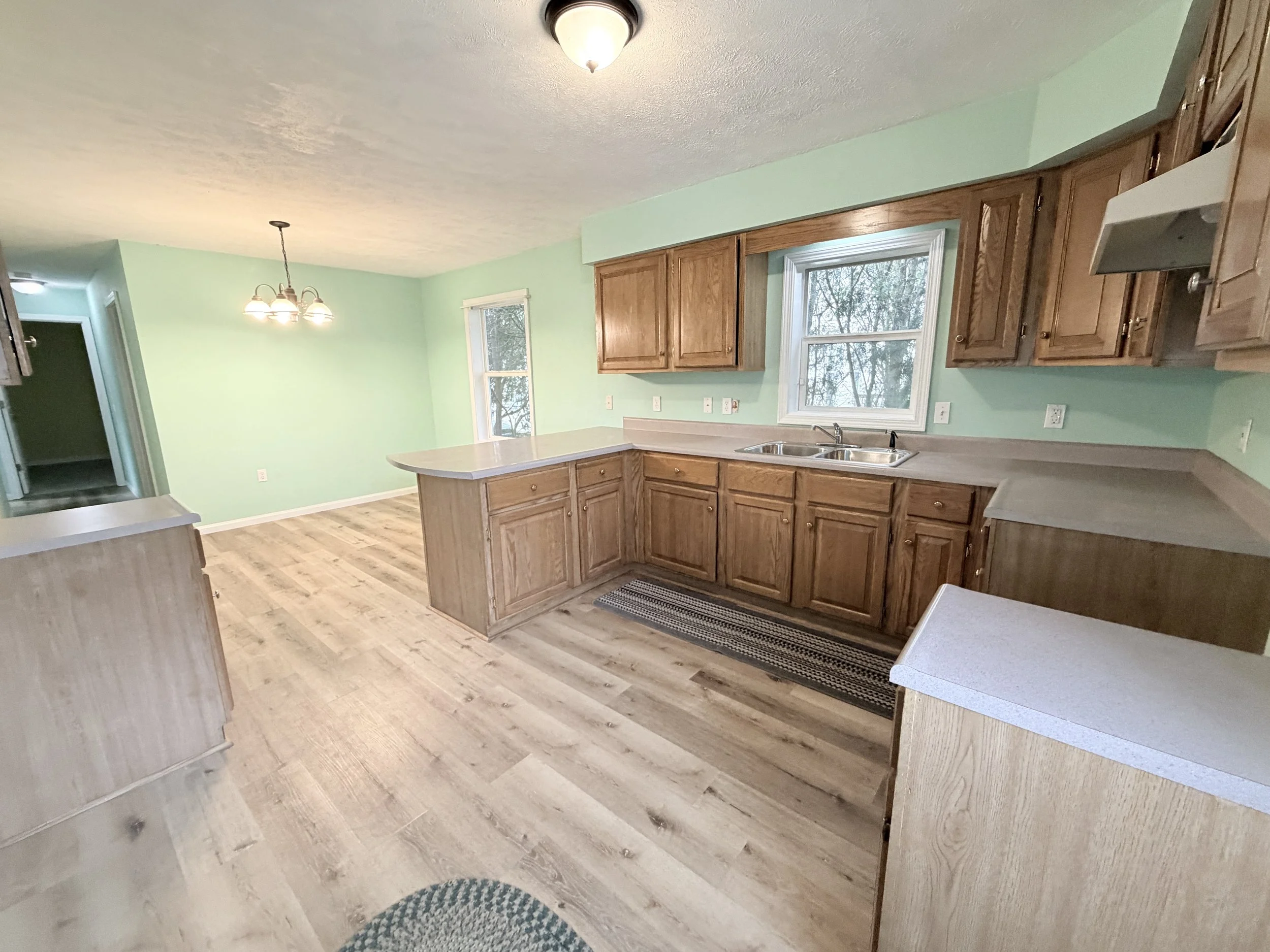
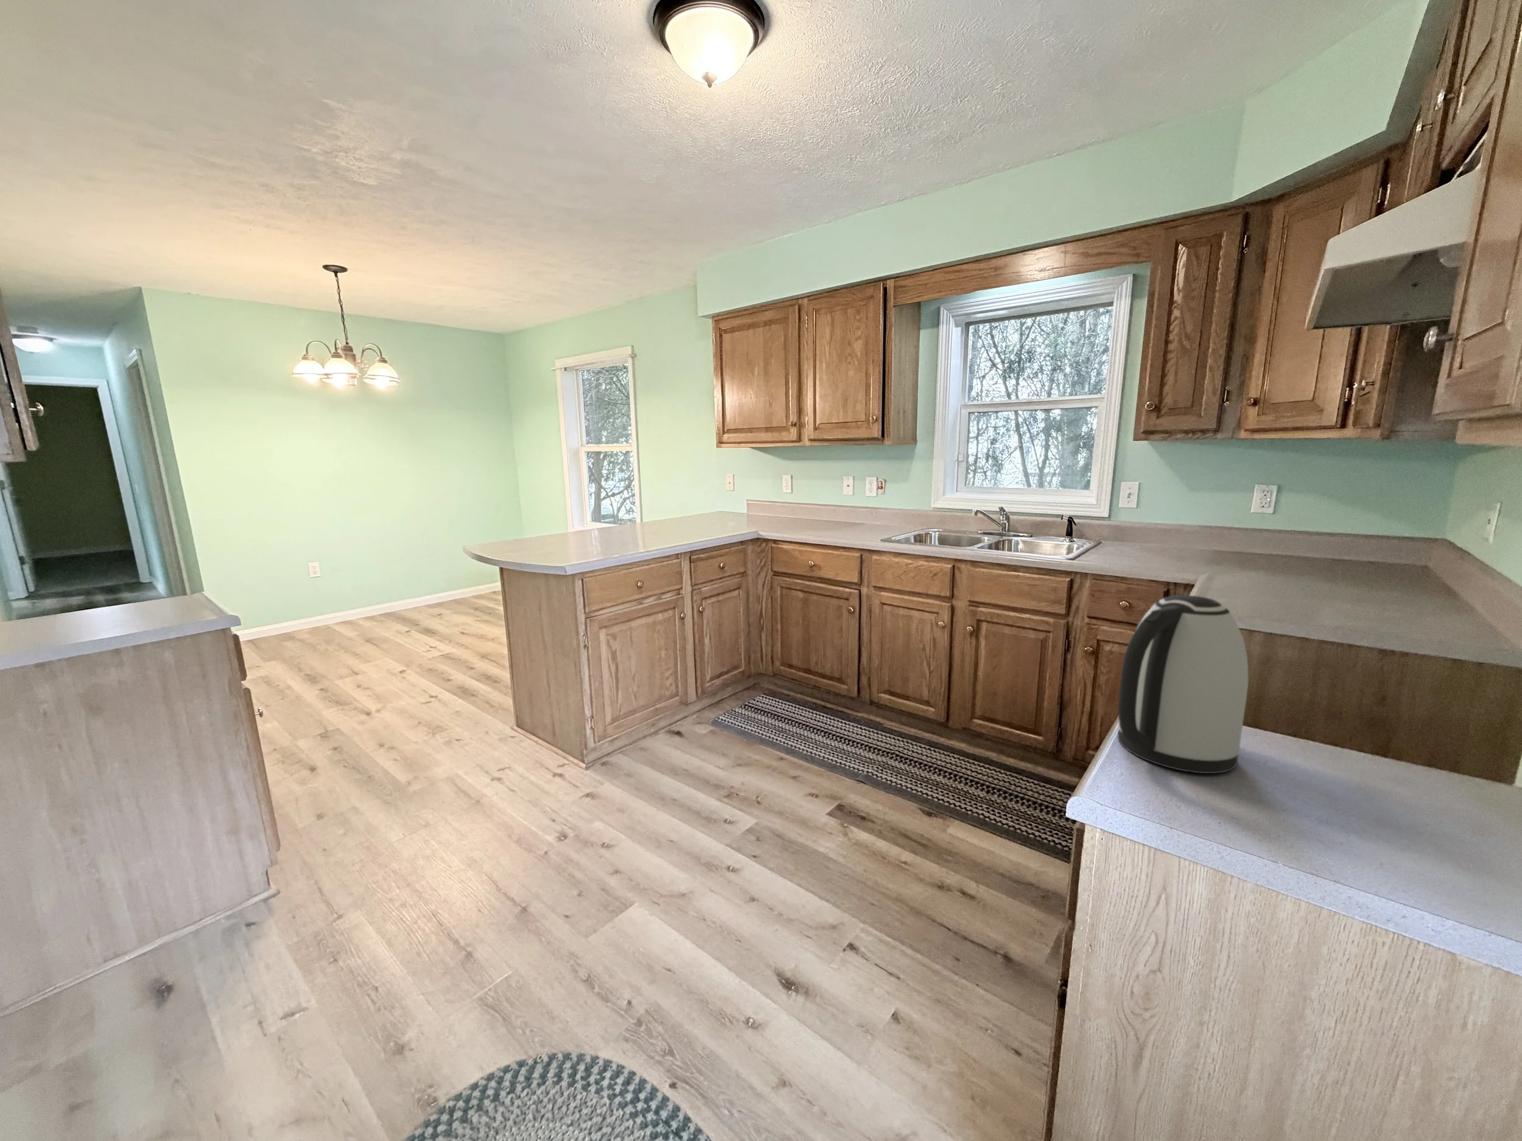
+ kettle [1117,594,1249,774]
